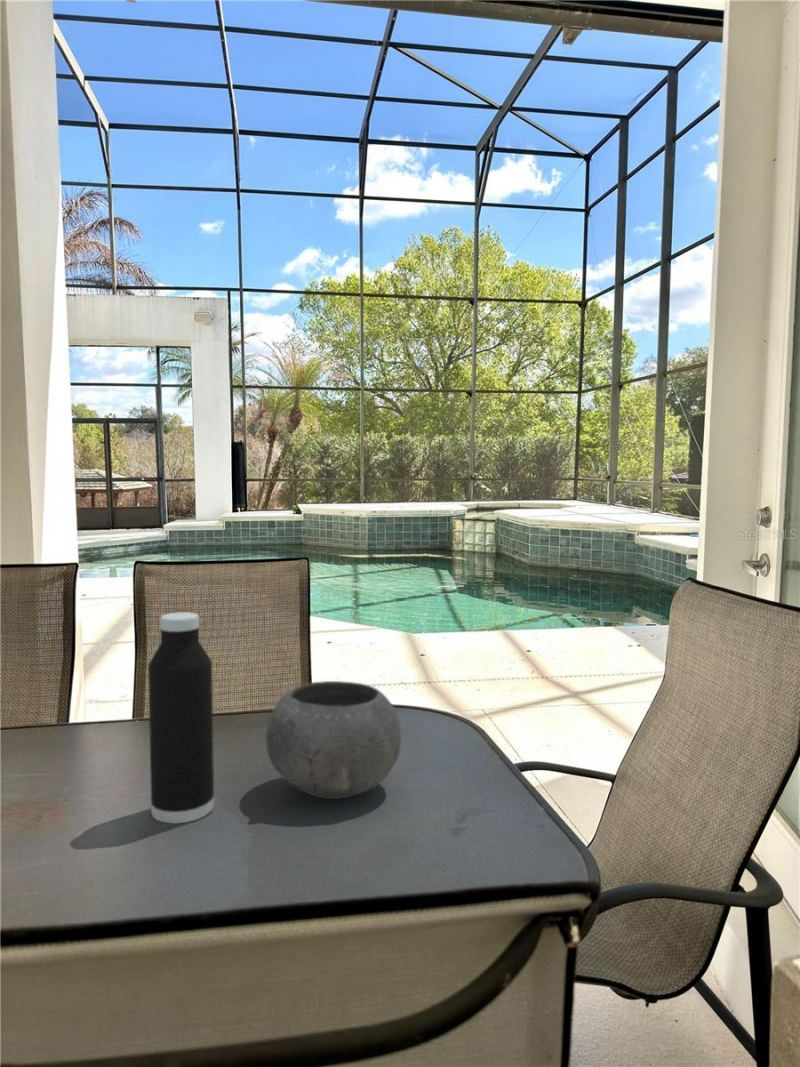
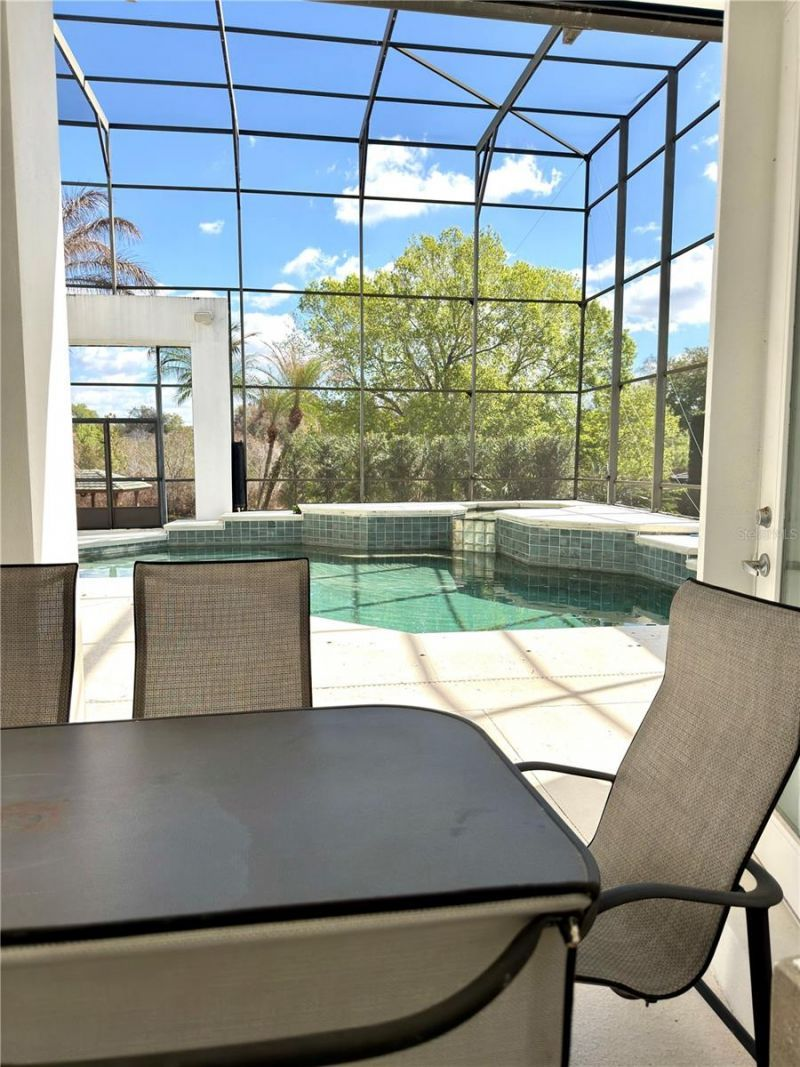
- bowl [265,680,402,800]
- water bottle [147,611,215,825]
